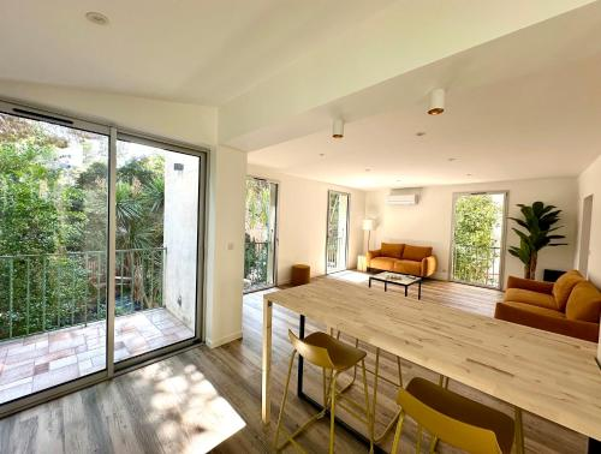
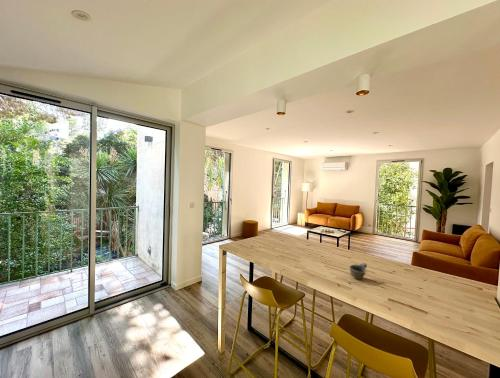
+ cup [349,262,368,280]
